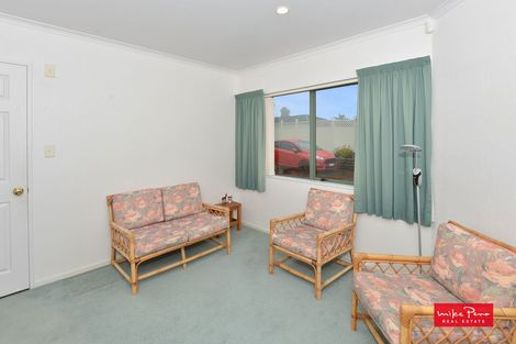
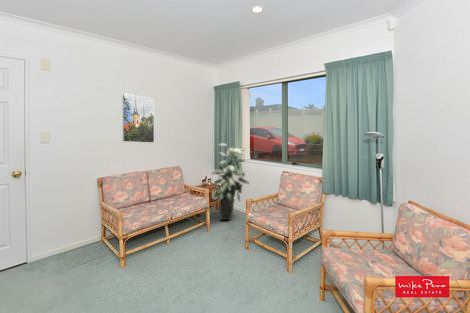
+ indoor plant [209,143,250,221]
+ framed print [121,92,155,144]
